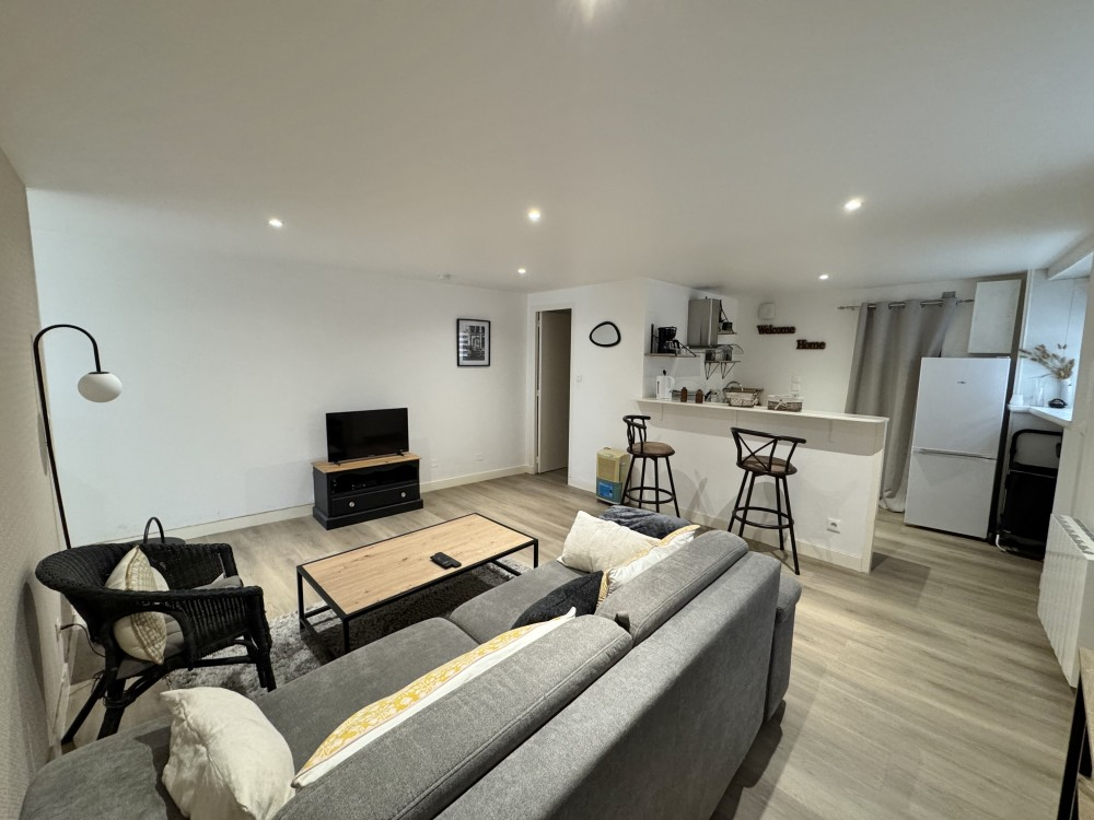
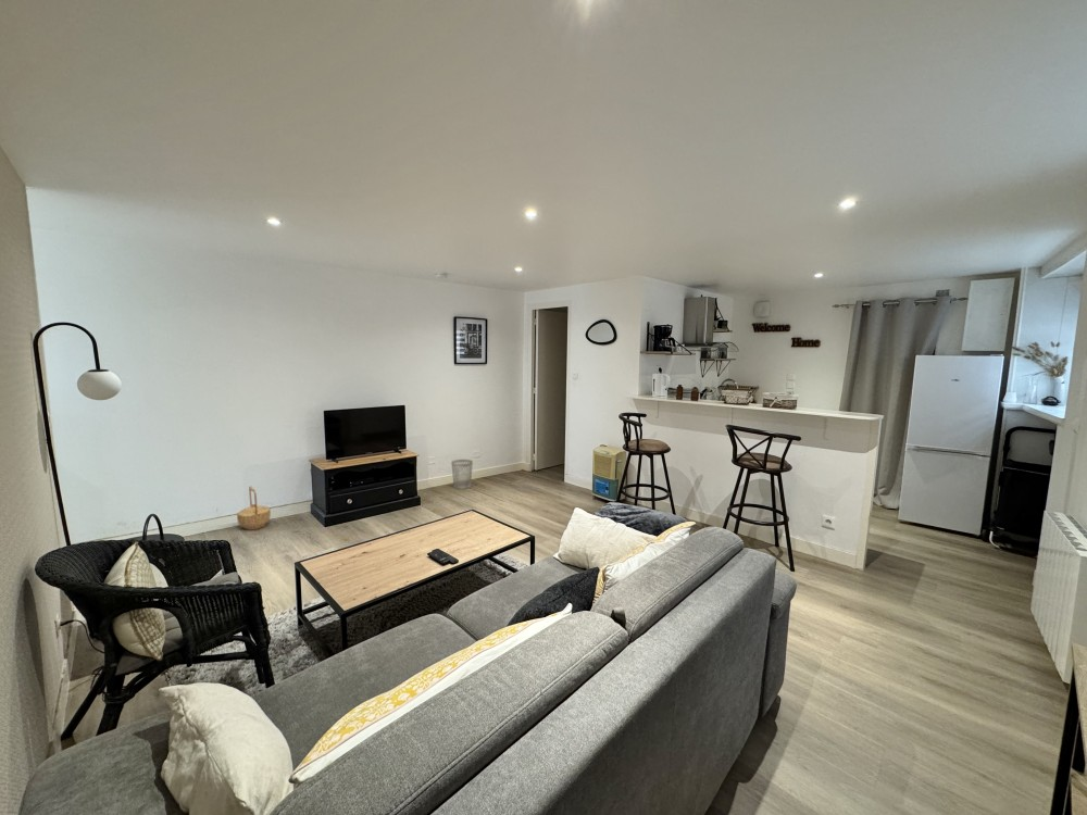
+ wastebasket [450,459,474,490]
+ basket [236,485,272,531]
